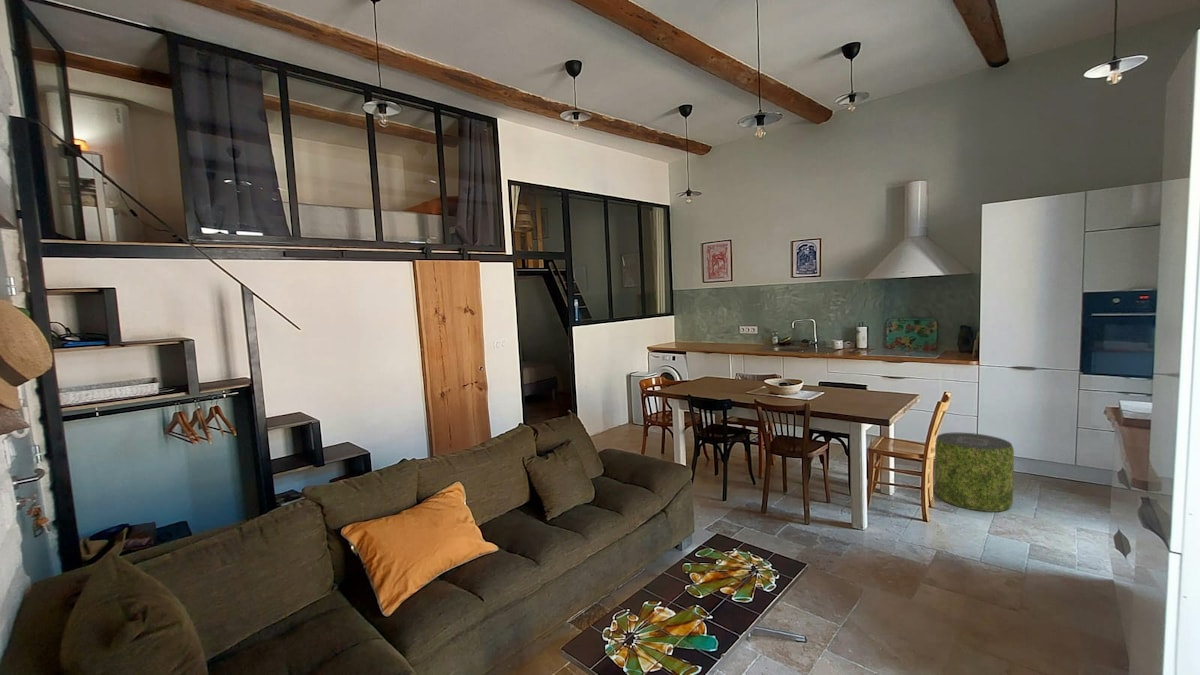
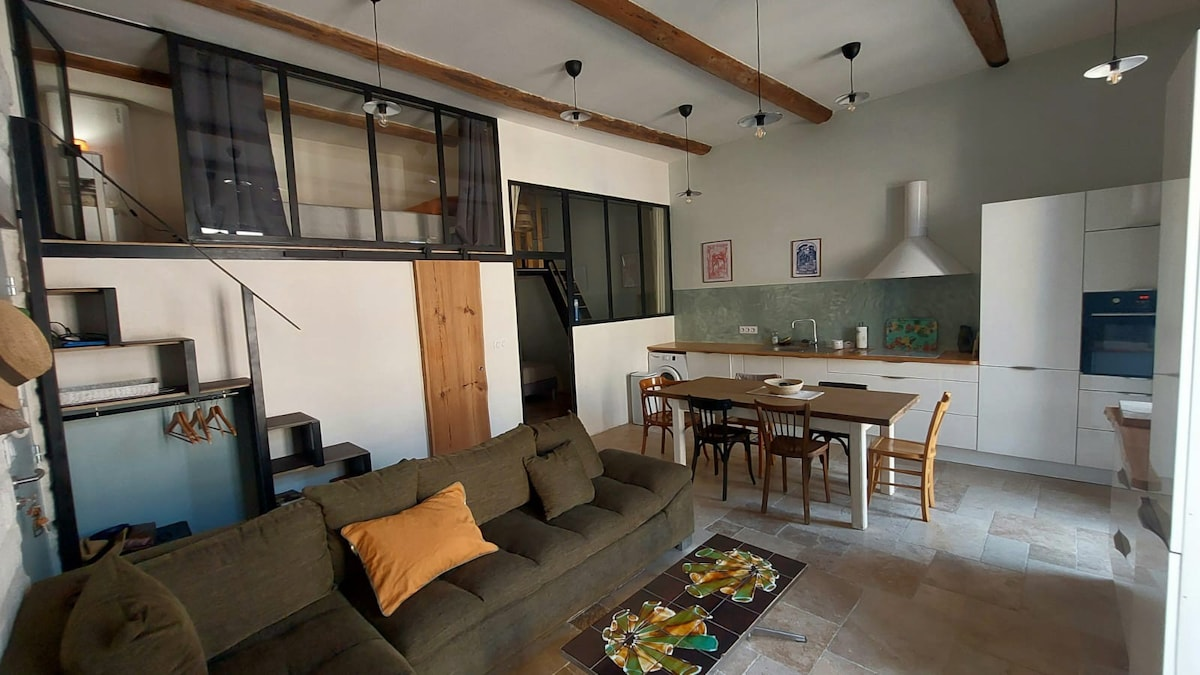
- pouf [934,432,1015,513]
